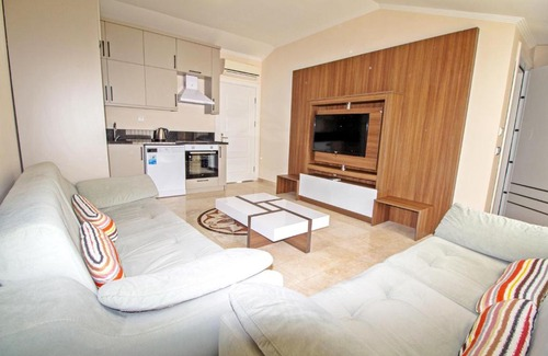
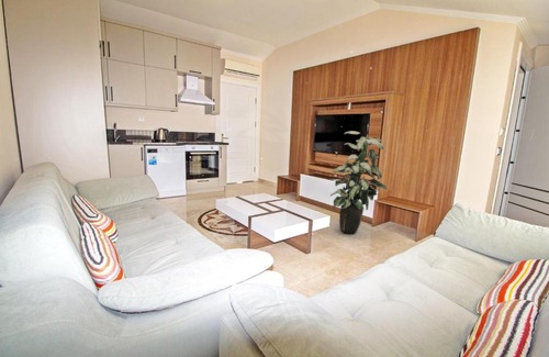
+ indoor plant [329,130,388,235]
